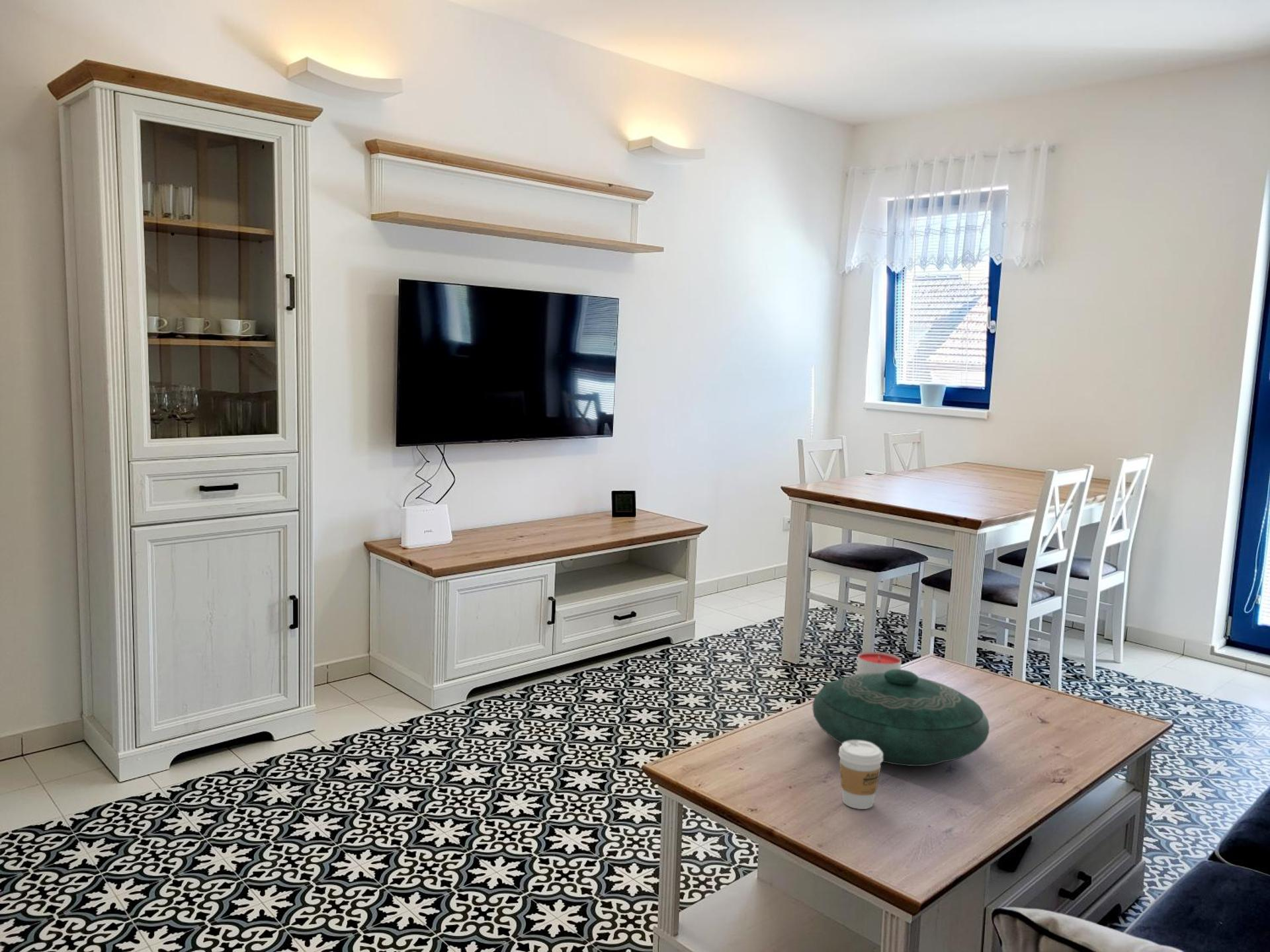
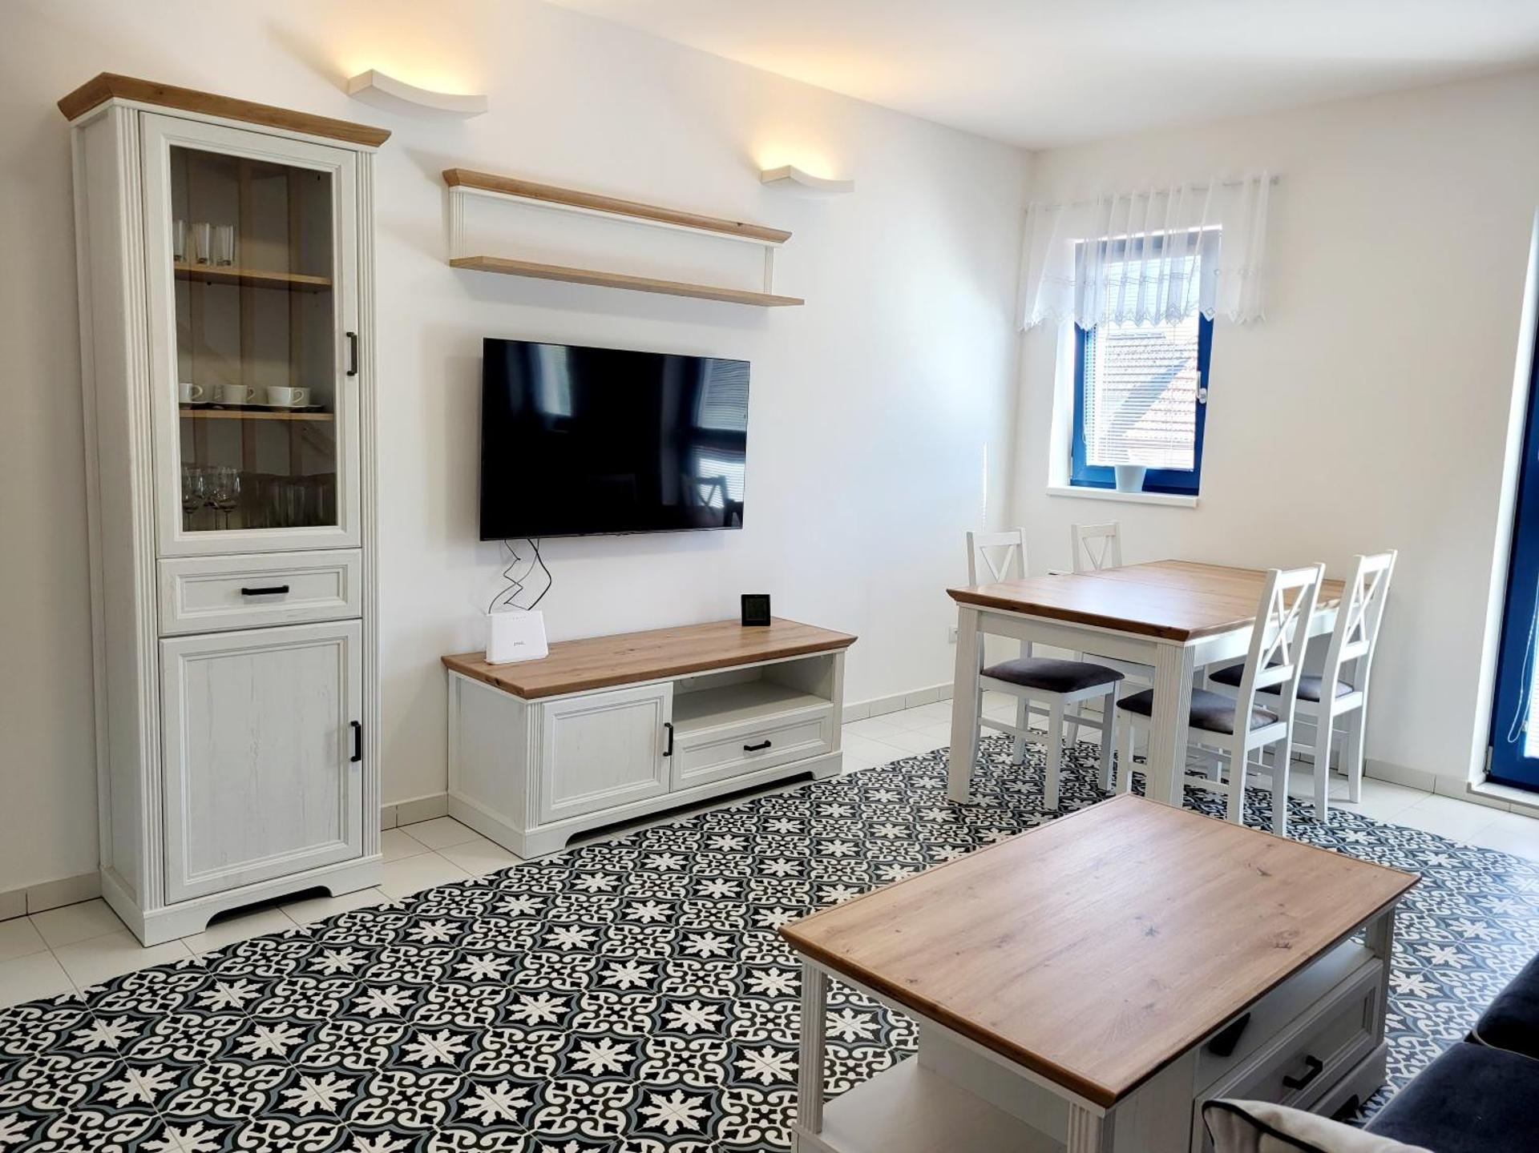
- coffee cup [838,740,883,810]
- candle [856,651,902,674]
- decorative bowl [812,669,990,767]
